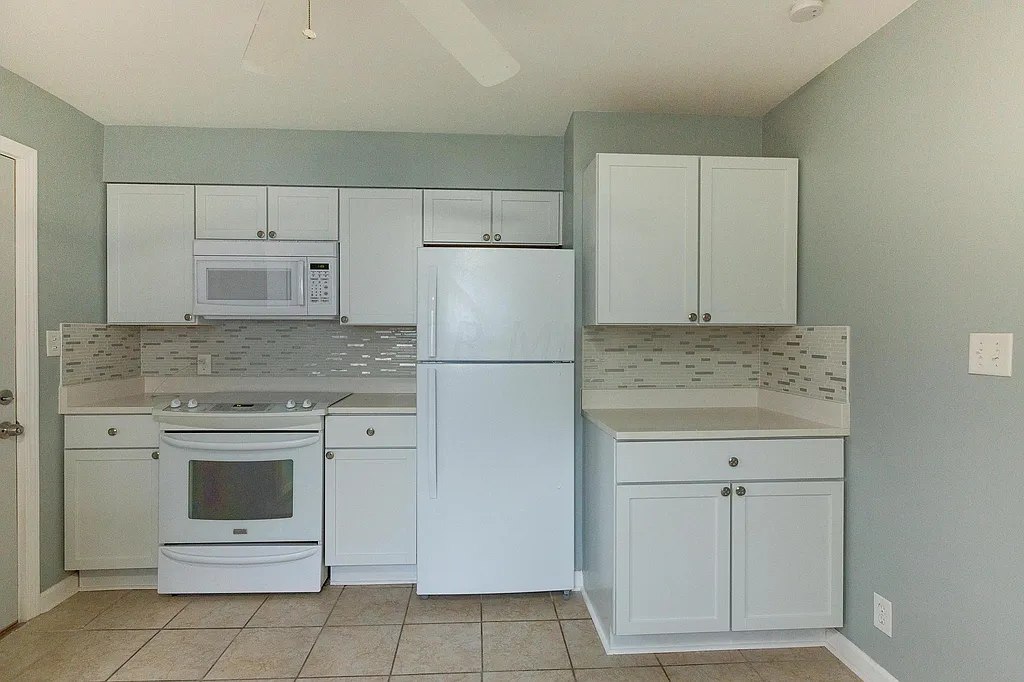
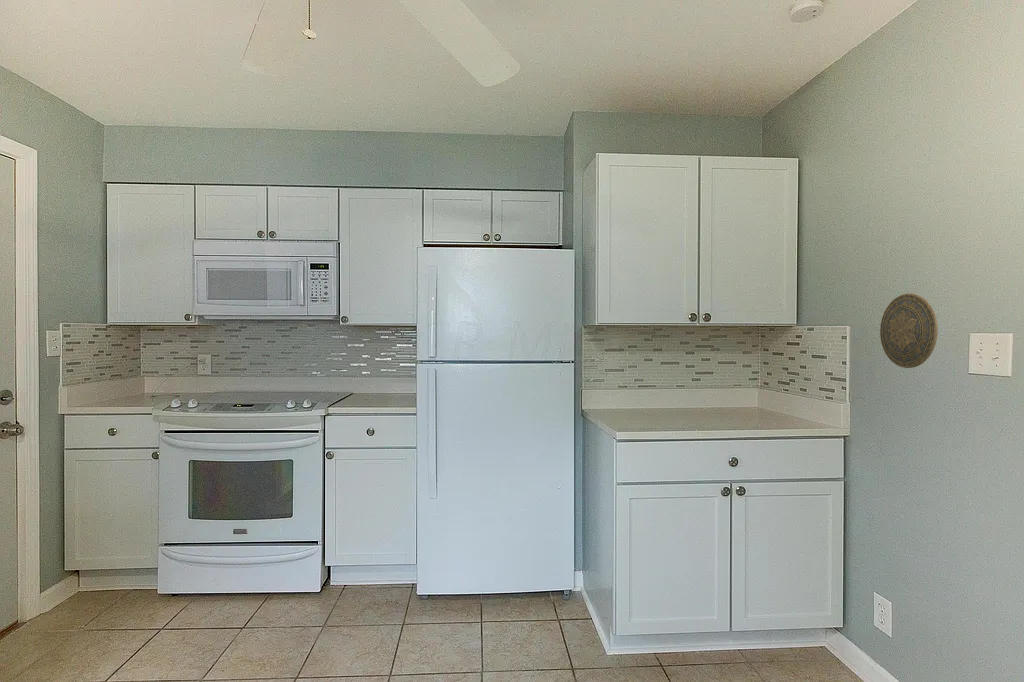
+ decorative plate [879,293,939,369]
